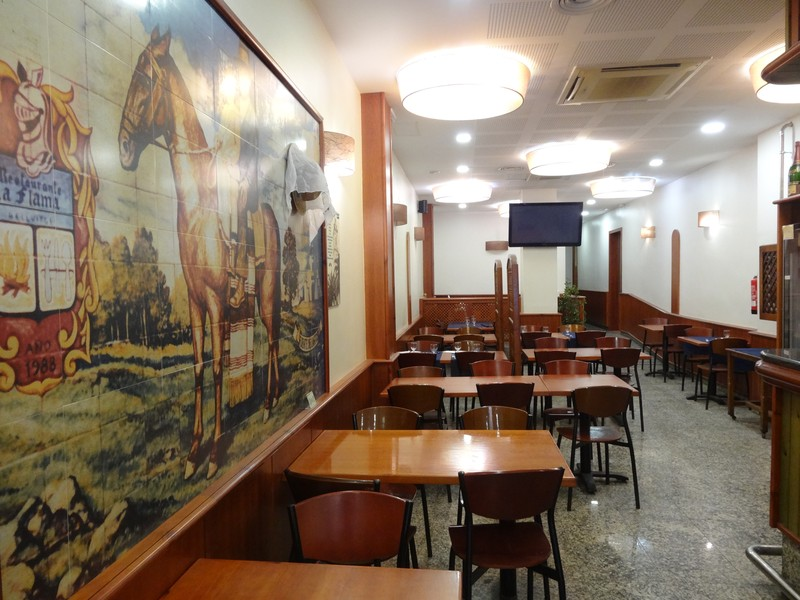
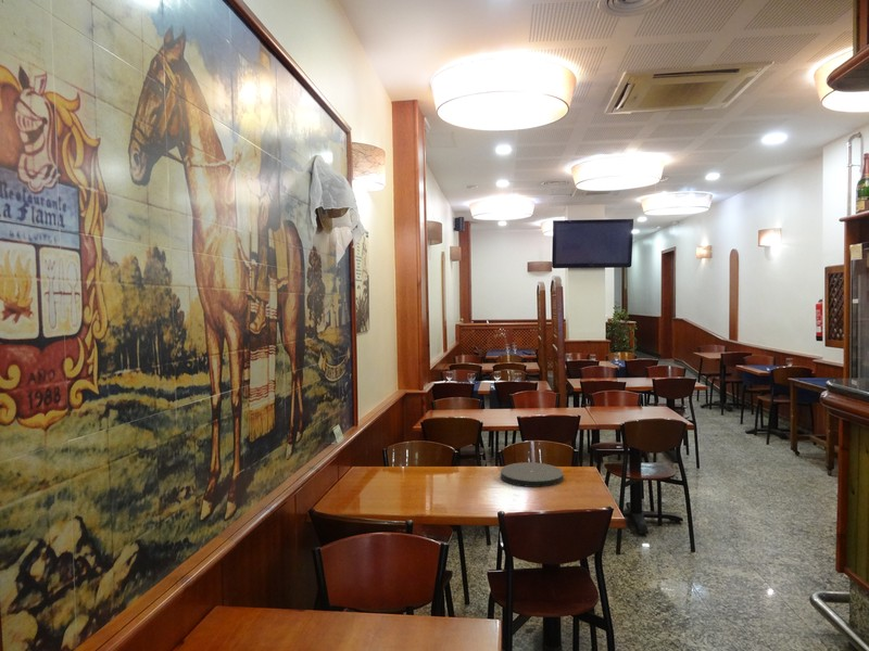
+ plate [500,461,565,488]
